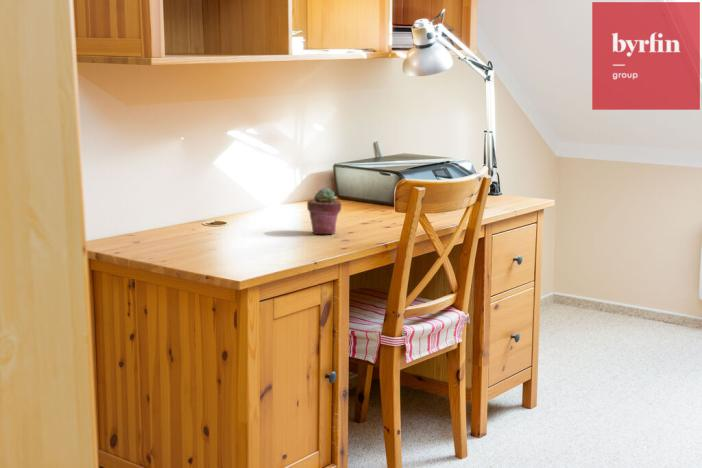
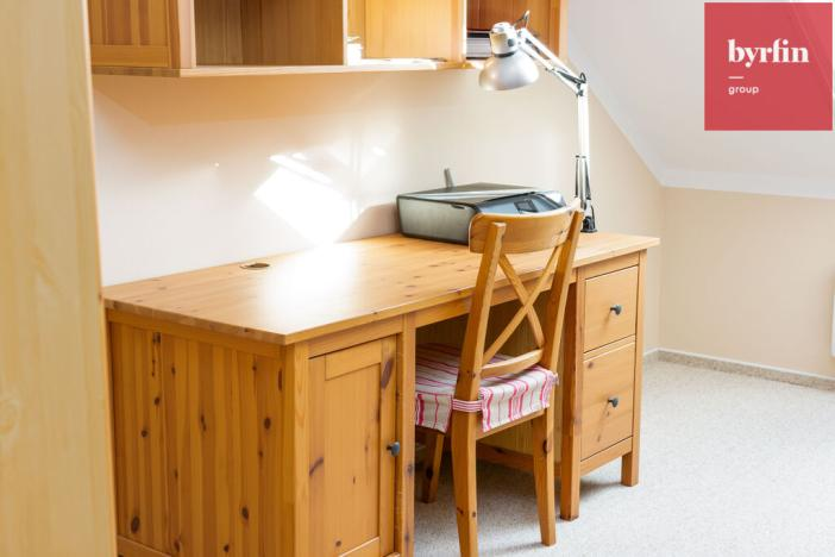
- potted succulent [306,187,342,235]
